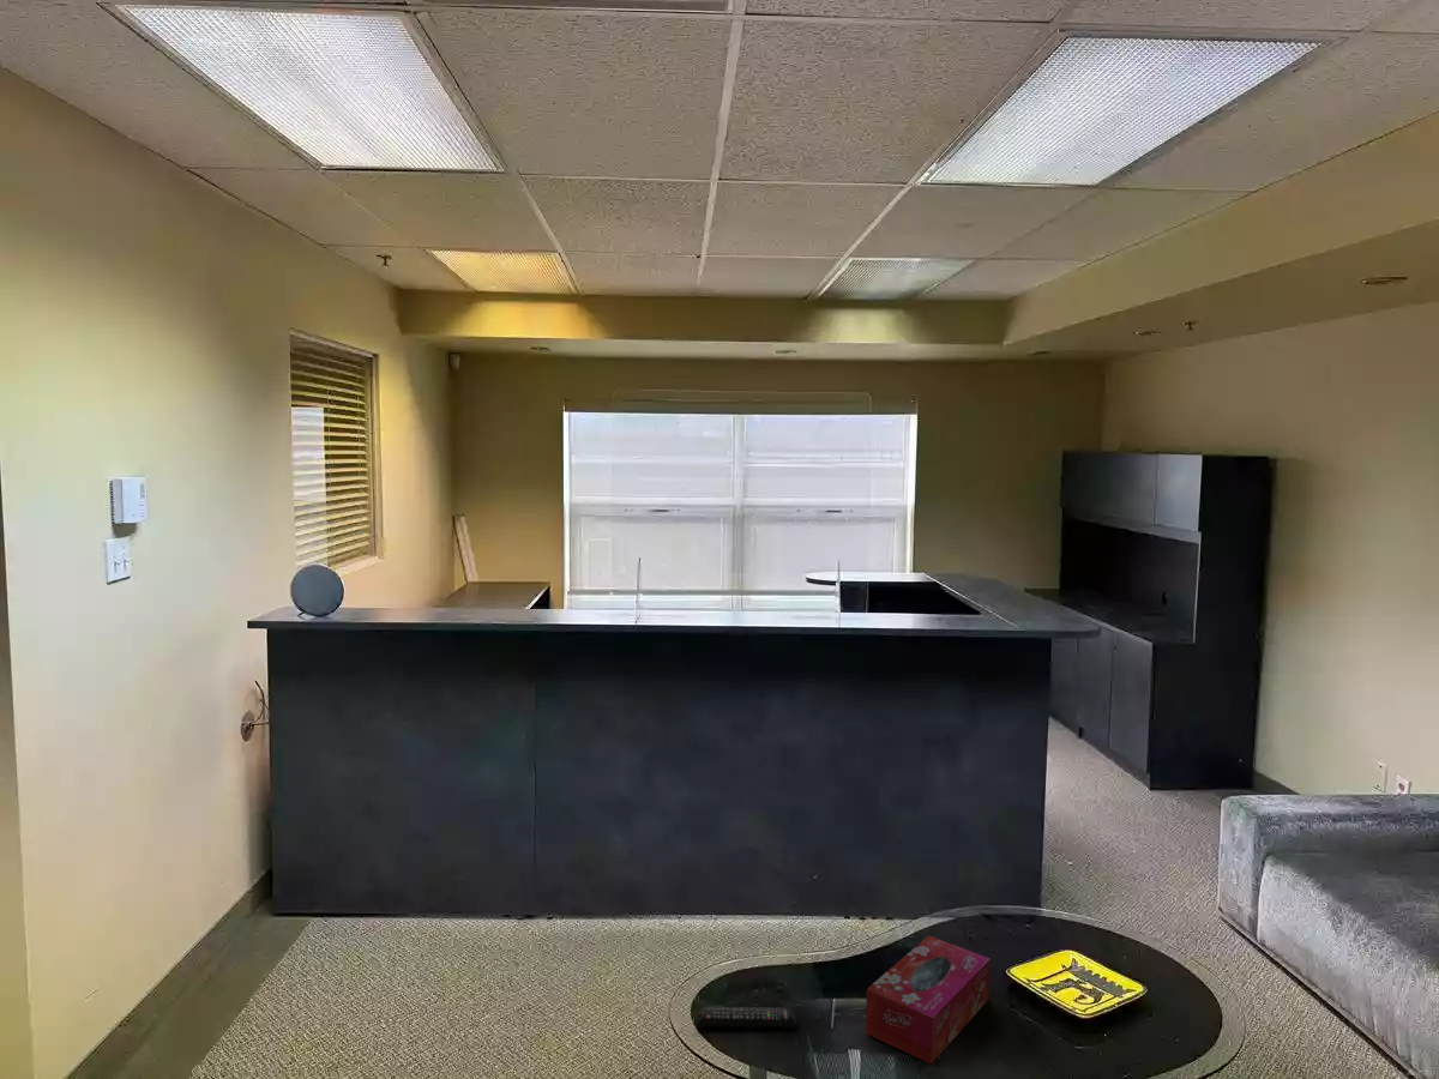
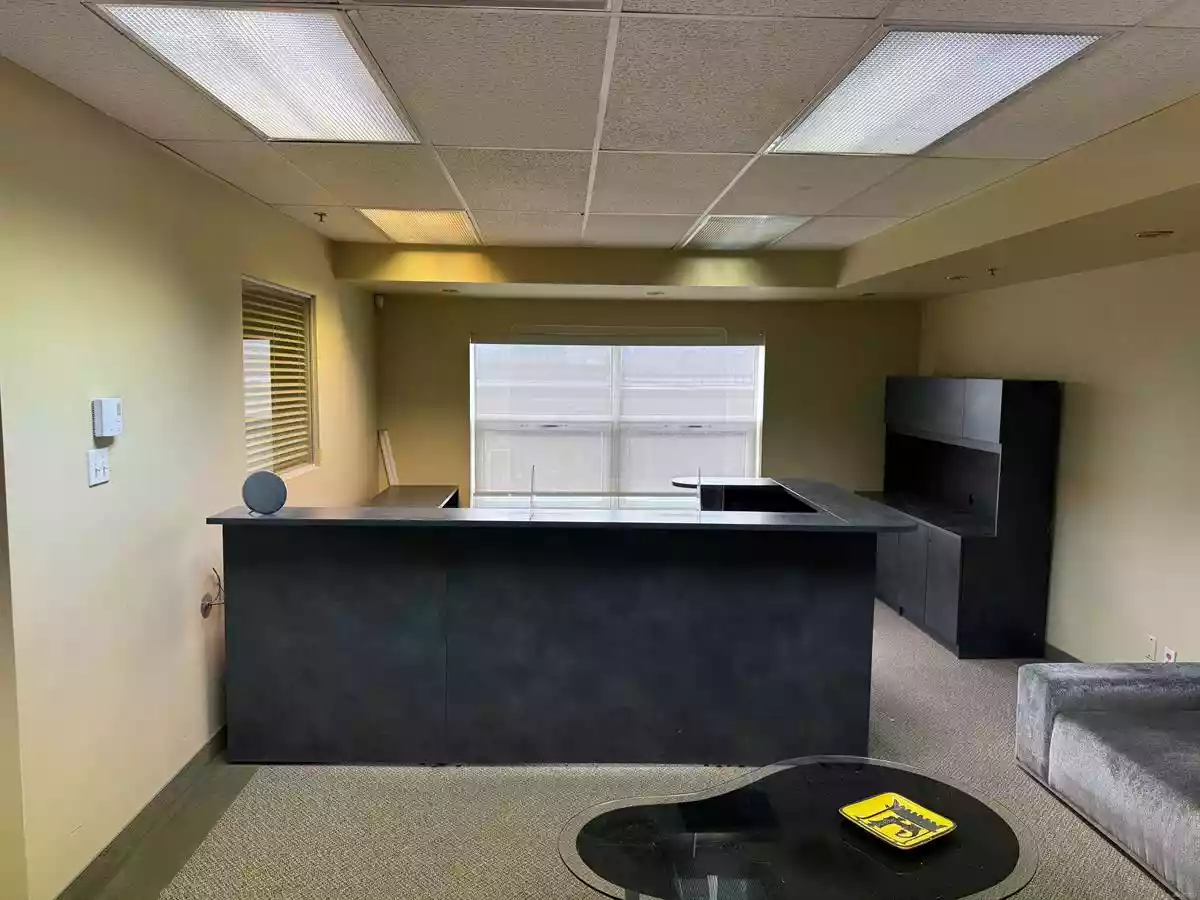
- tissue box [865,935,992,1065]
- remote control [696,1006,797,1029]
